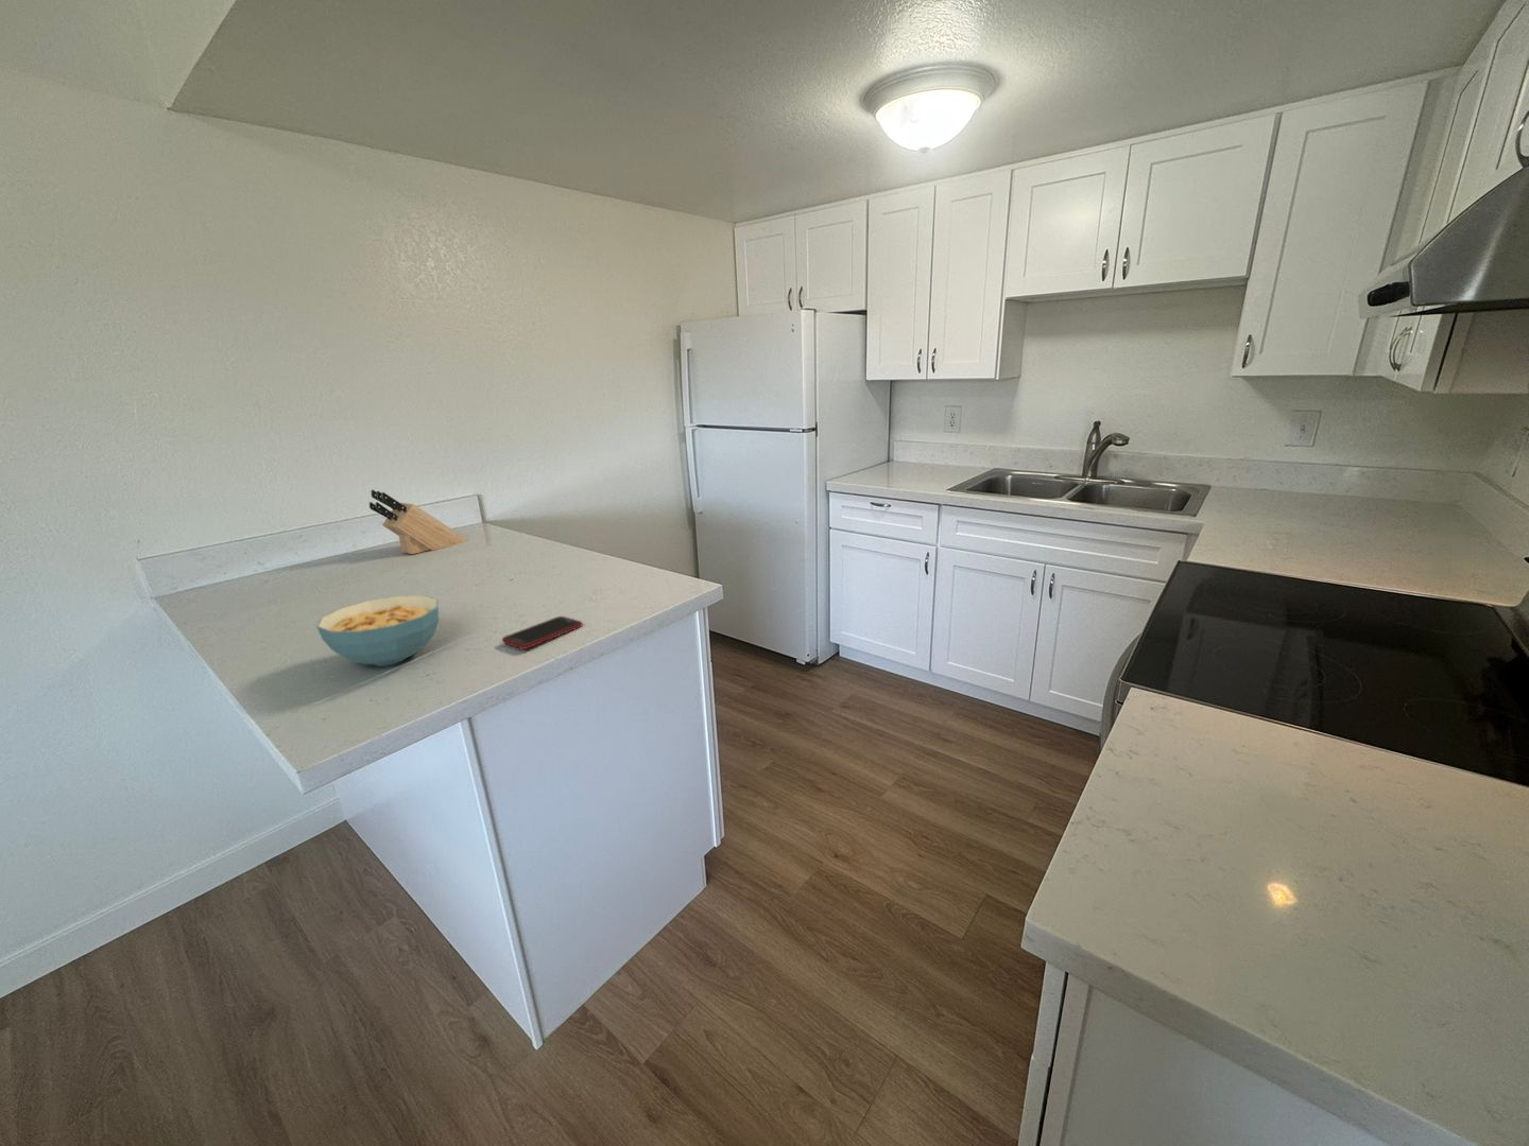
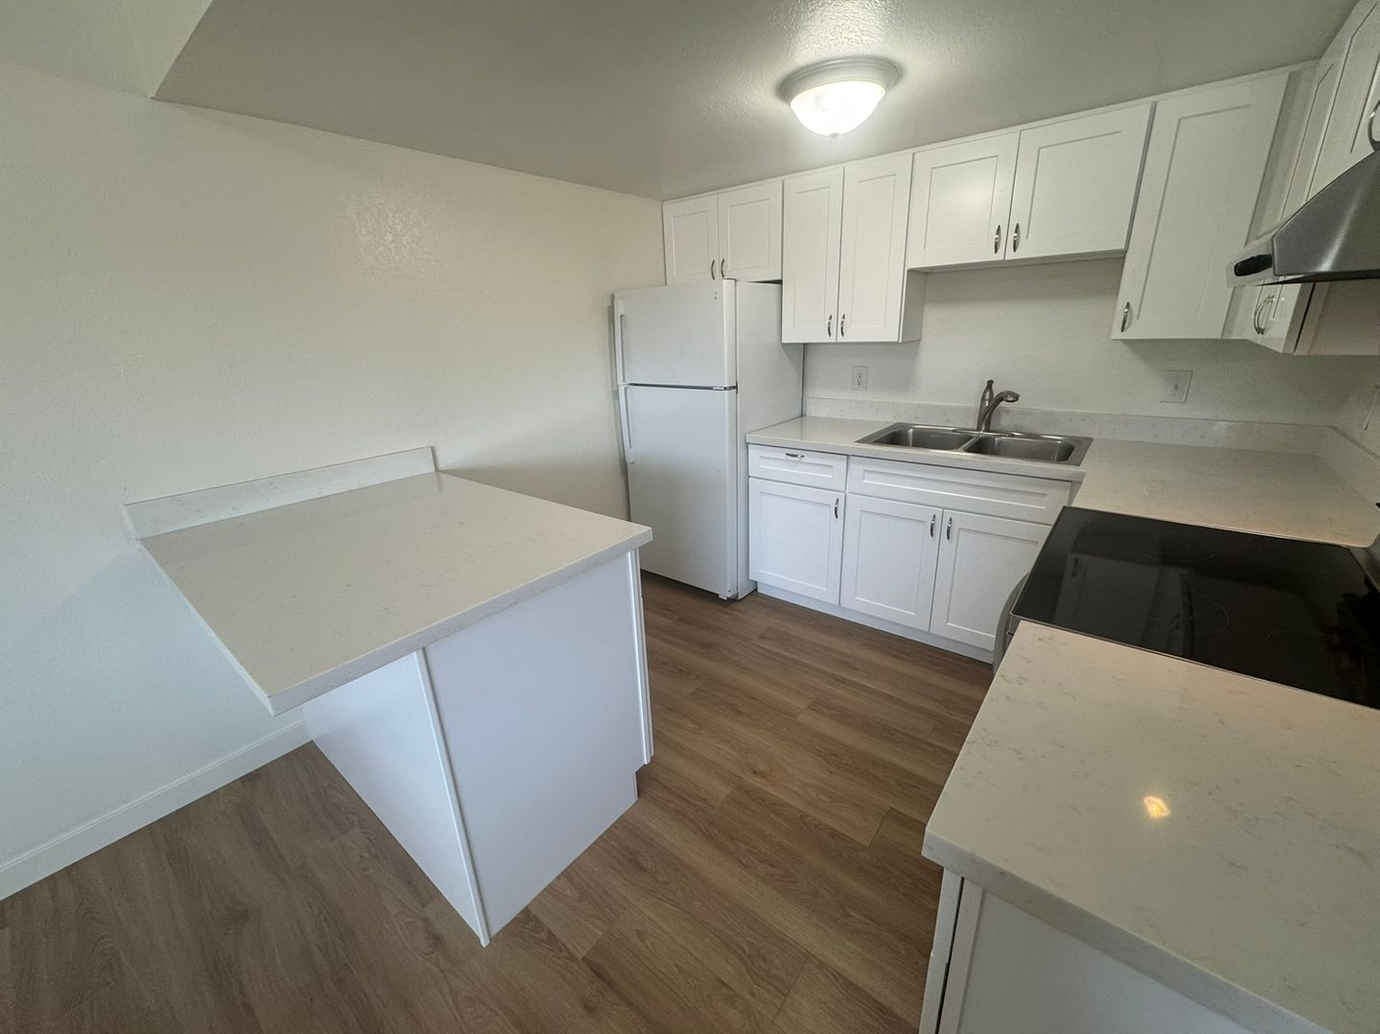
- knife block [368,489,468,555]
- cereal bowl [315,595,439,667]
- cell phone [501,615,584,650]
